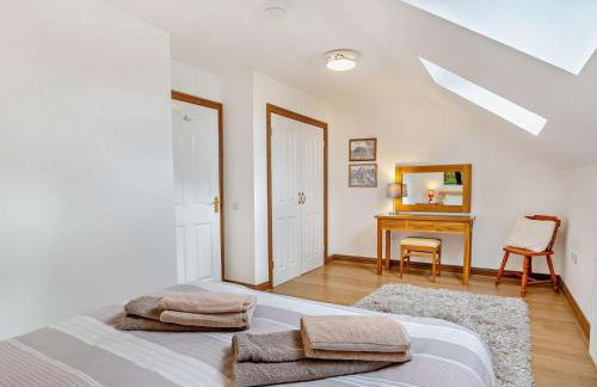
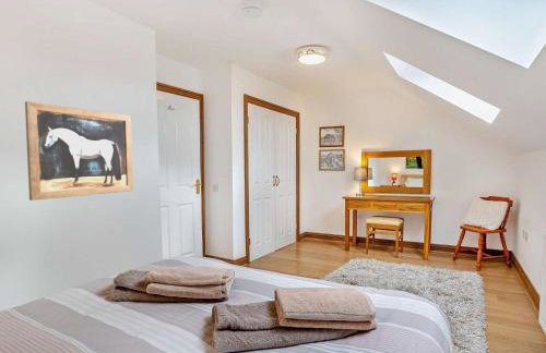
+ wall art [24,100,134,202]
